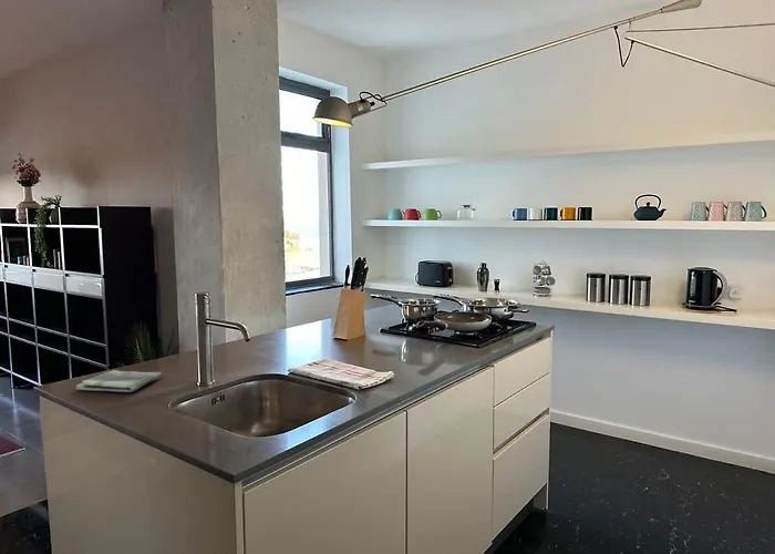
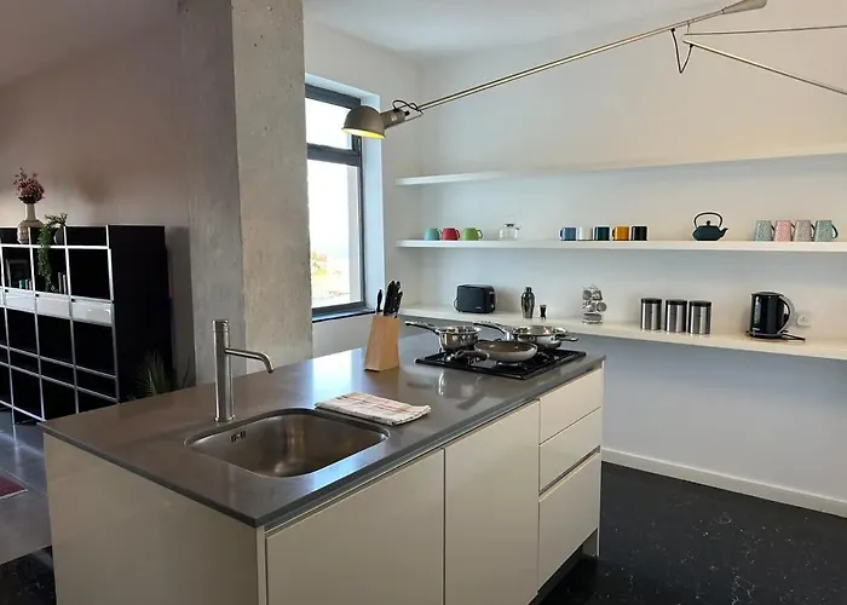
- dish towel [75,369,163,393]
